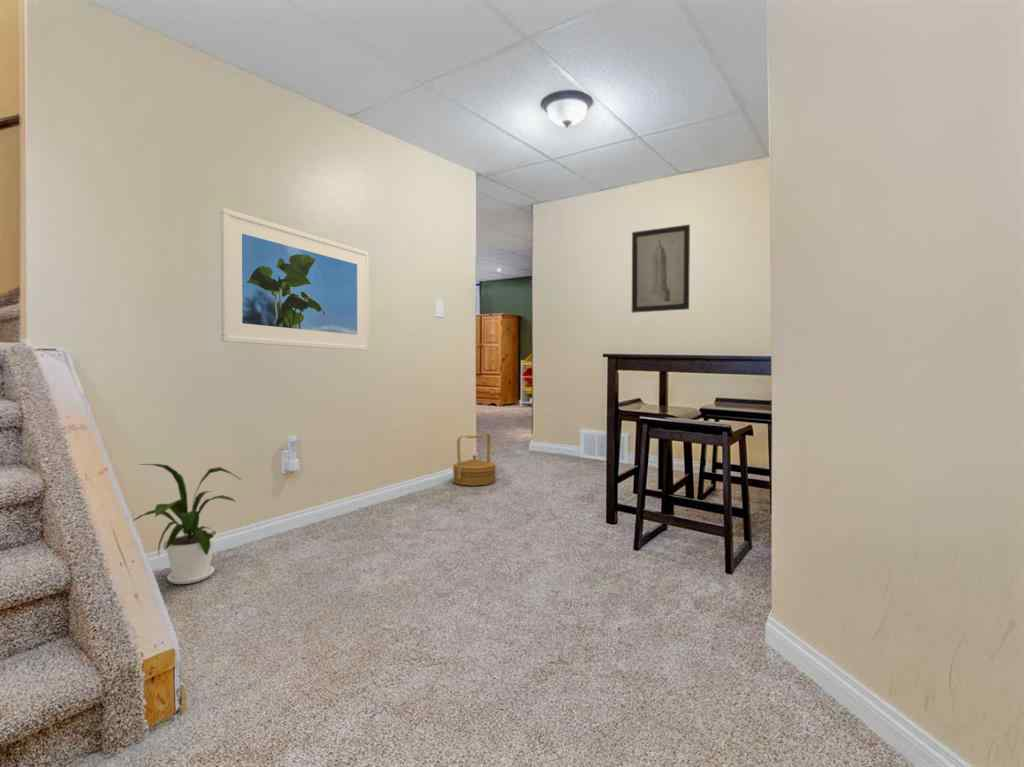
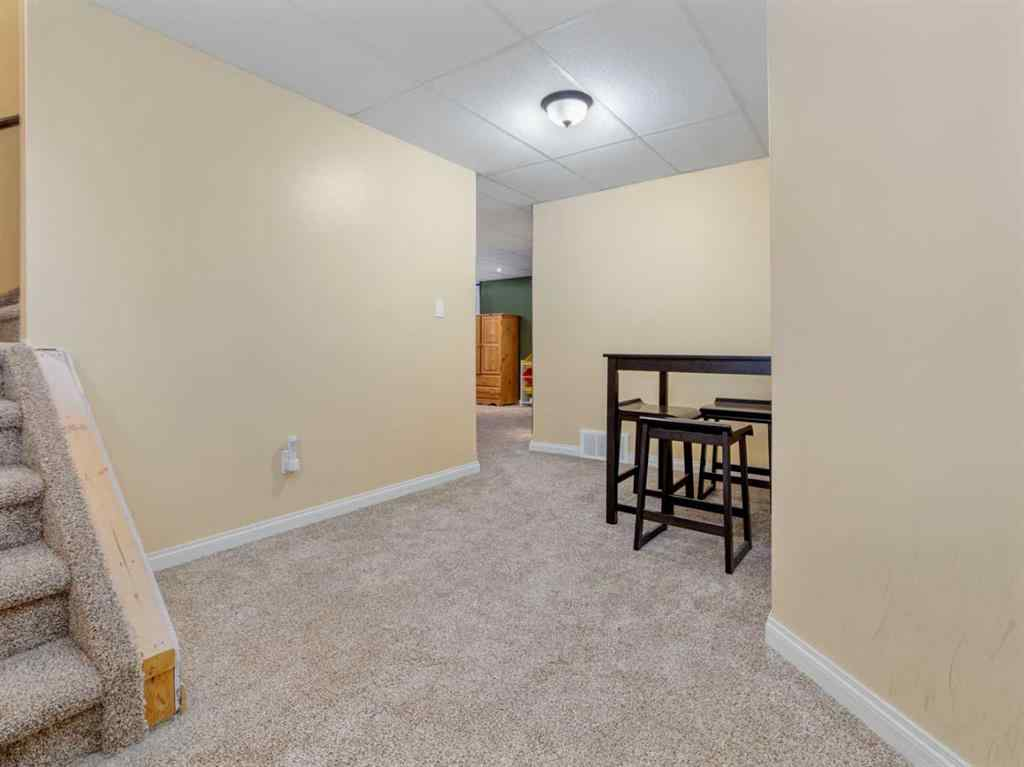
- wall art [631,223,691,314]
- basket [452,432,497,487]
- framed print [220,207,370,352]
- house plant [133,463,243,585]
